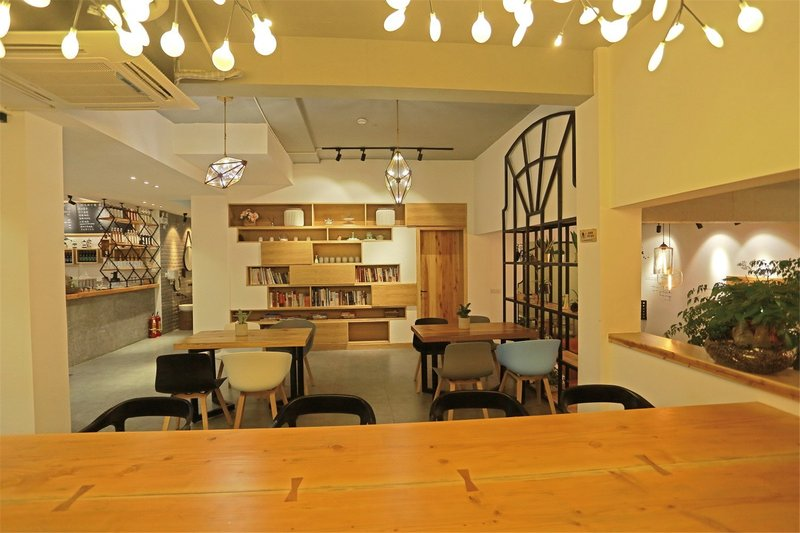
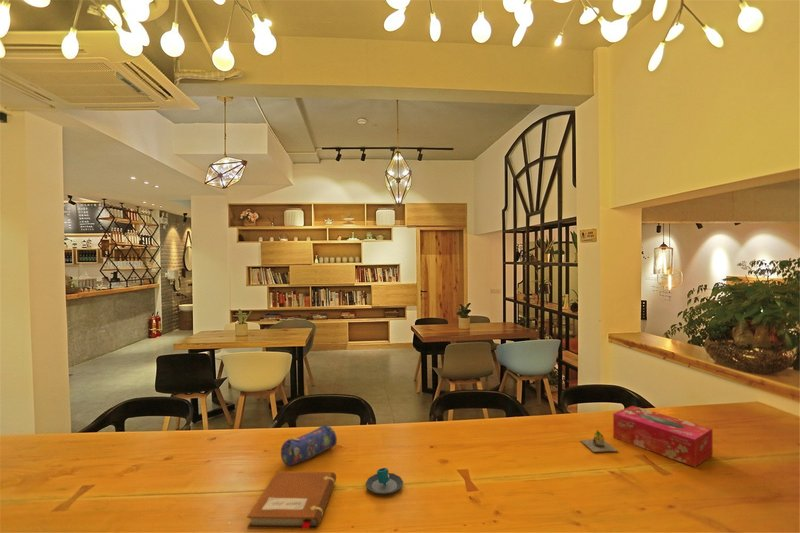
+ decorative egg [579,429,618,453]
+ notebook [246,470,337,531]
+ pencil case [280,424,338,467]
+ mug [365,467,404,495]
+ tissue box [612,405,713,468]
